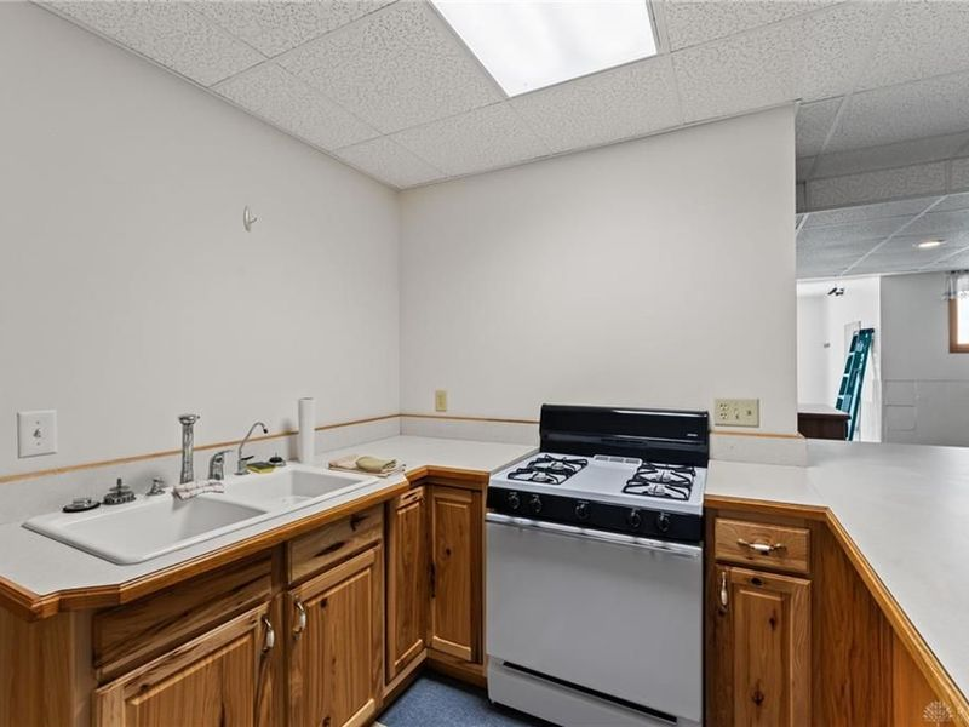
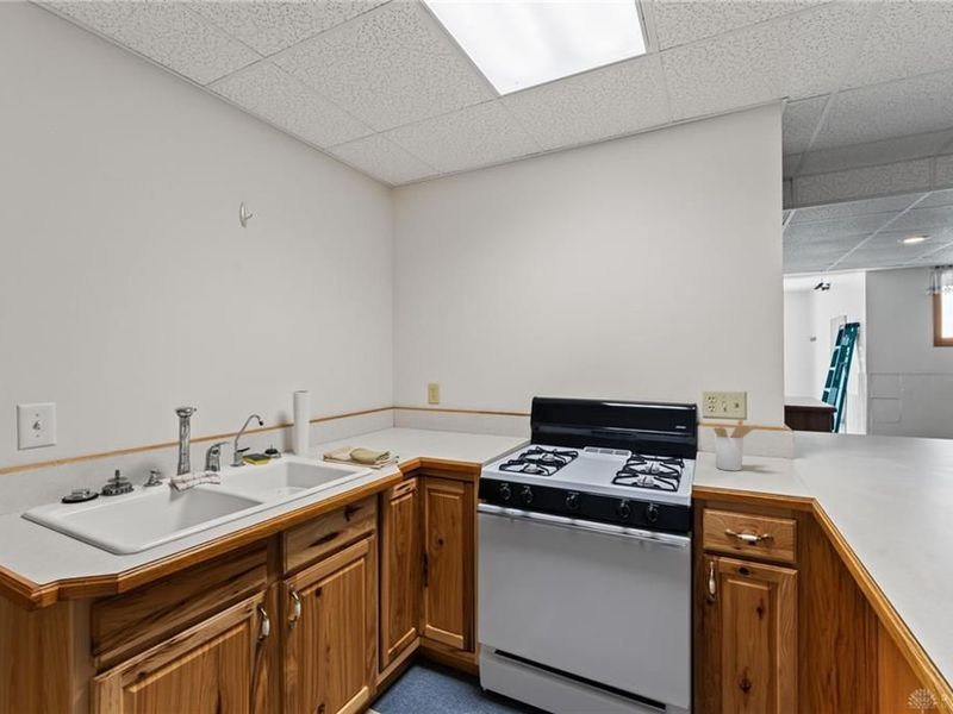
+ utensil holder [712,418,758,472]
